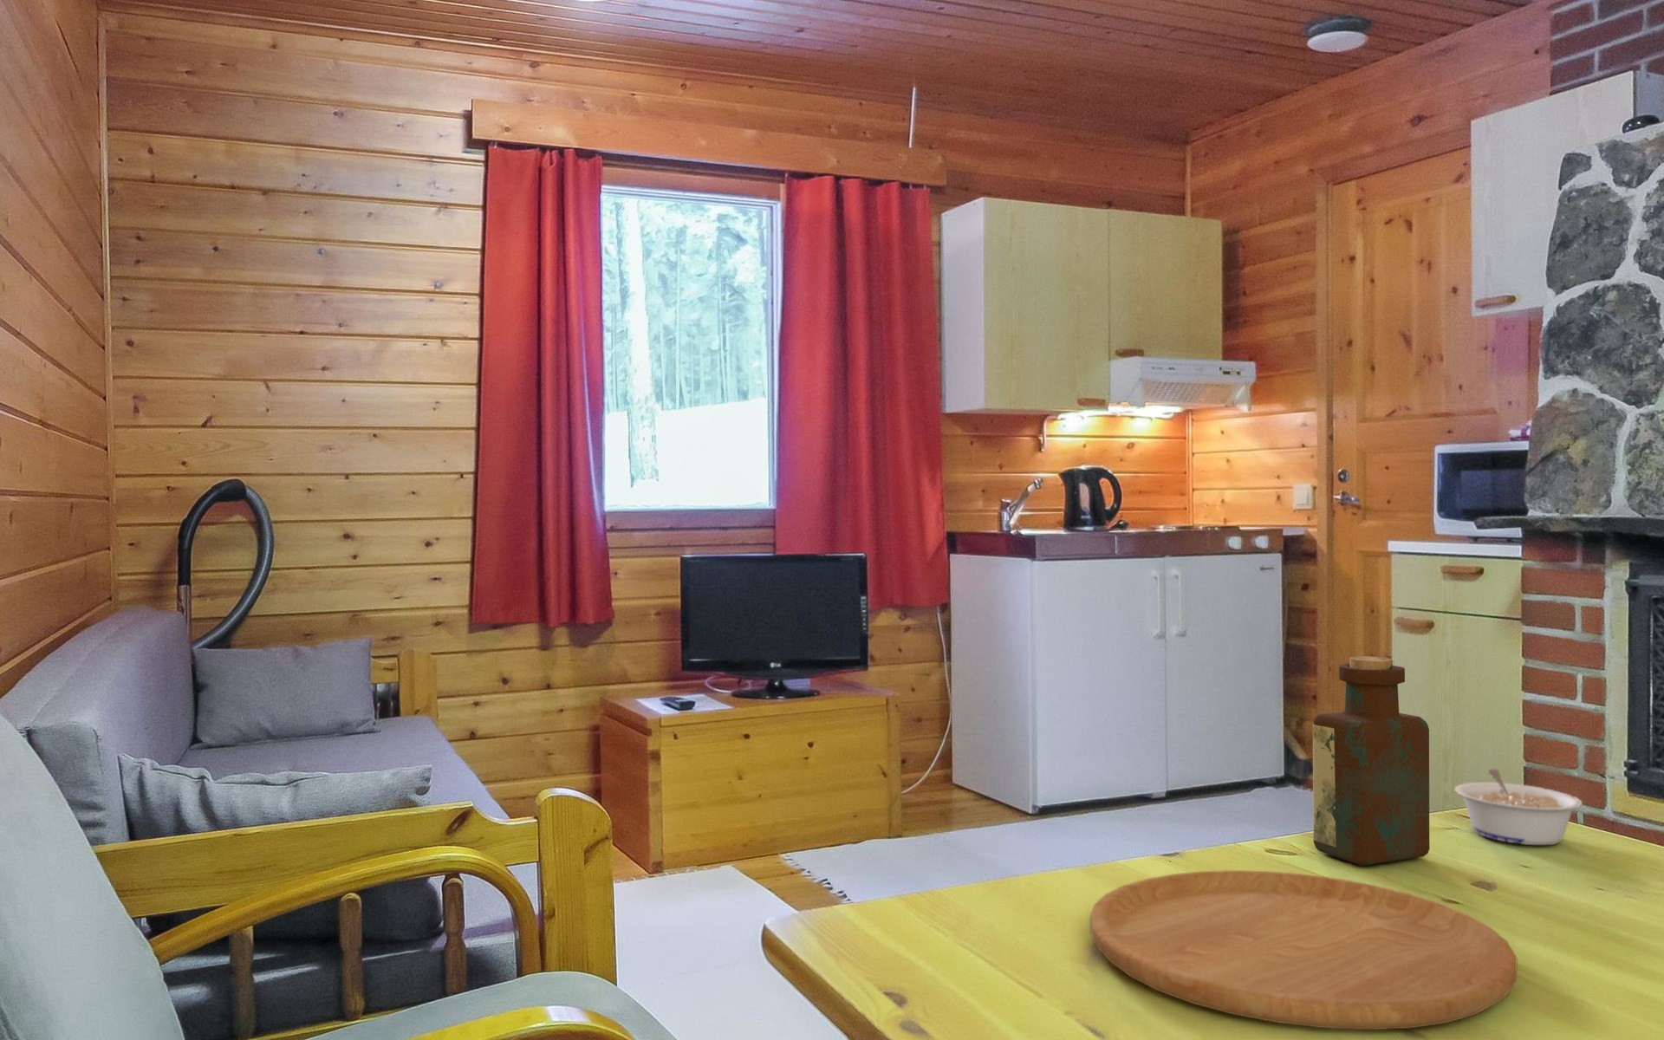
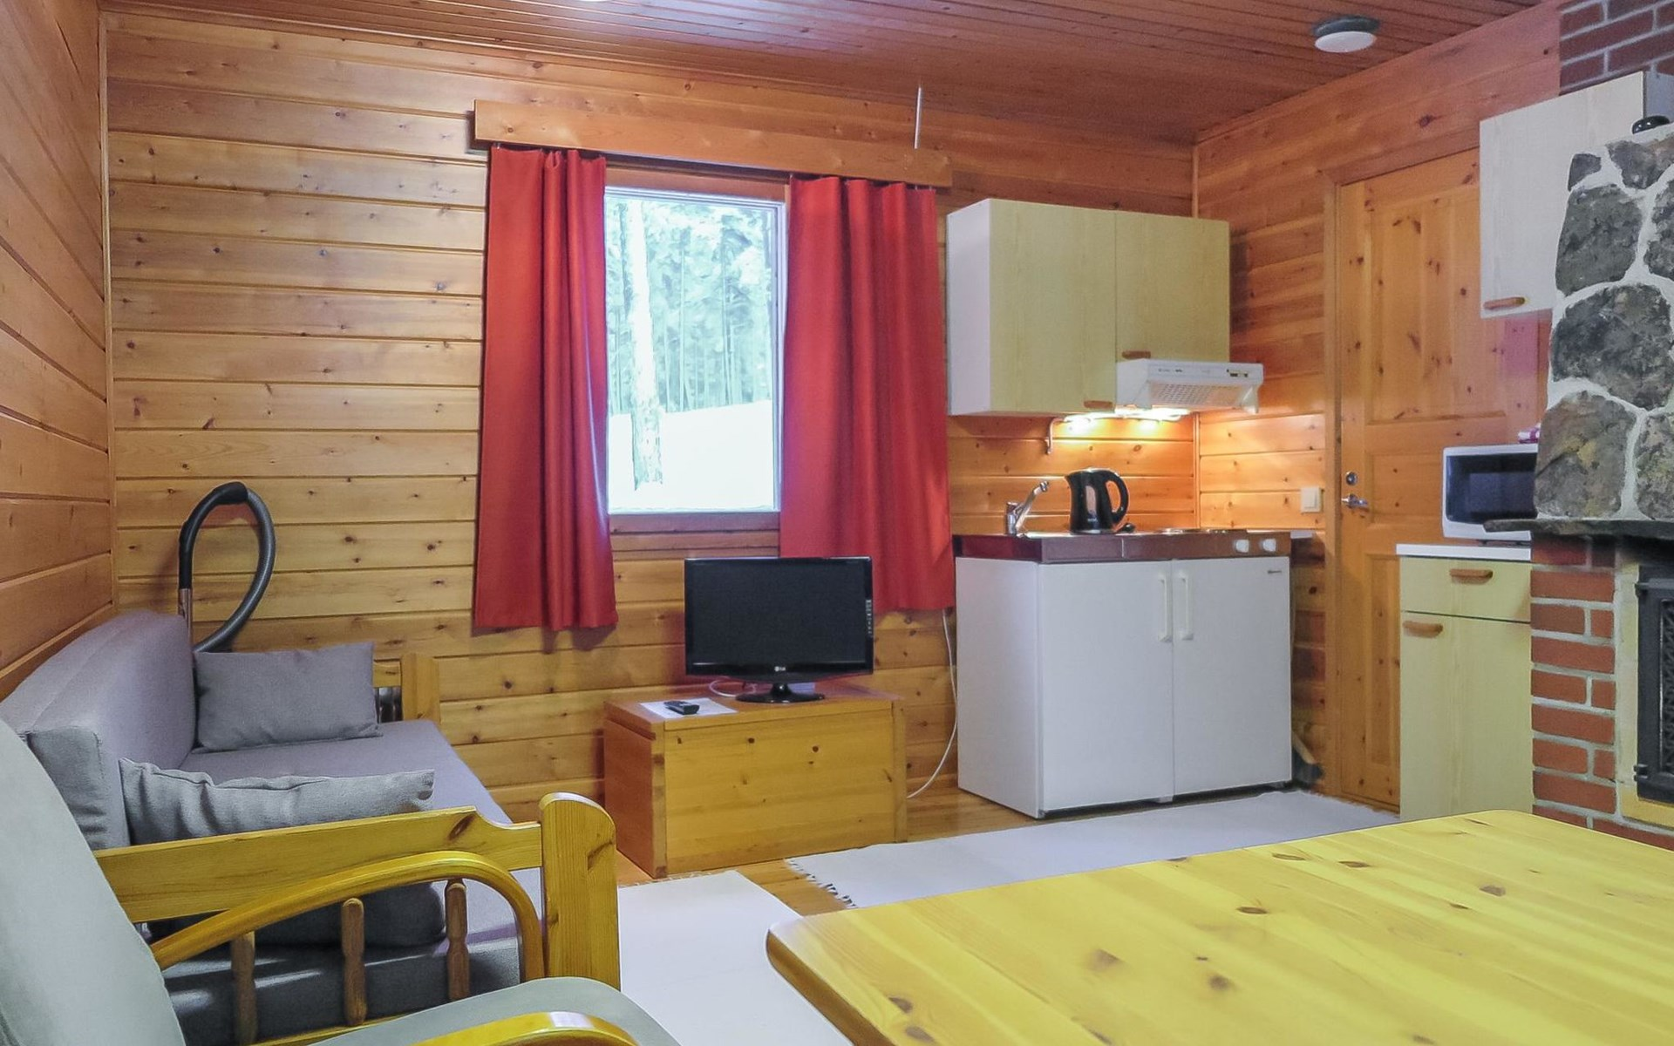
- bottle [1312,655,1430,866]
- cutting board [1089,870,1518,1030]
- legume [1453,769,1584,846]
